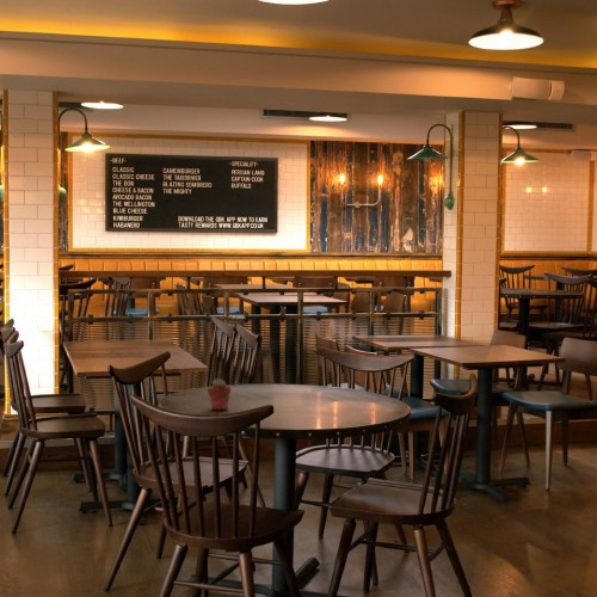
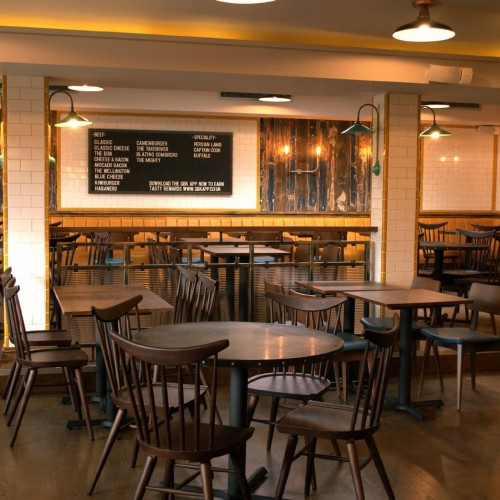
- potted succulent [207,377,232,411]
